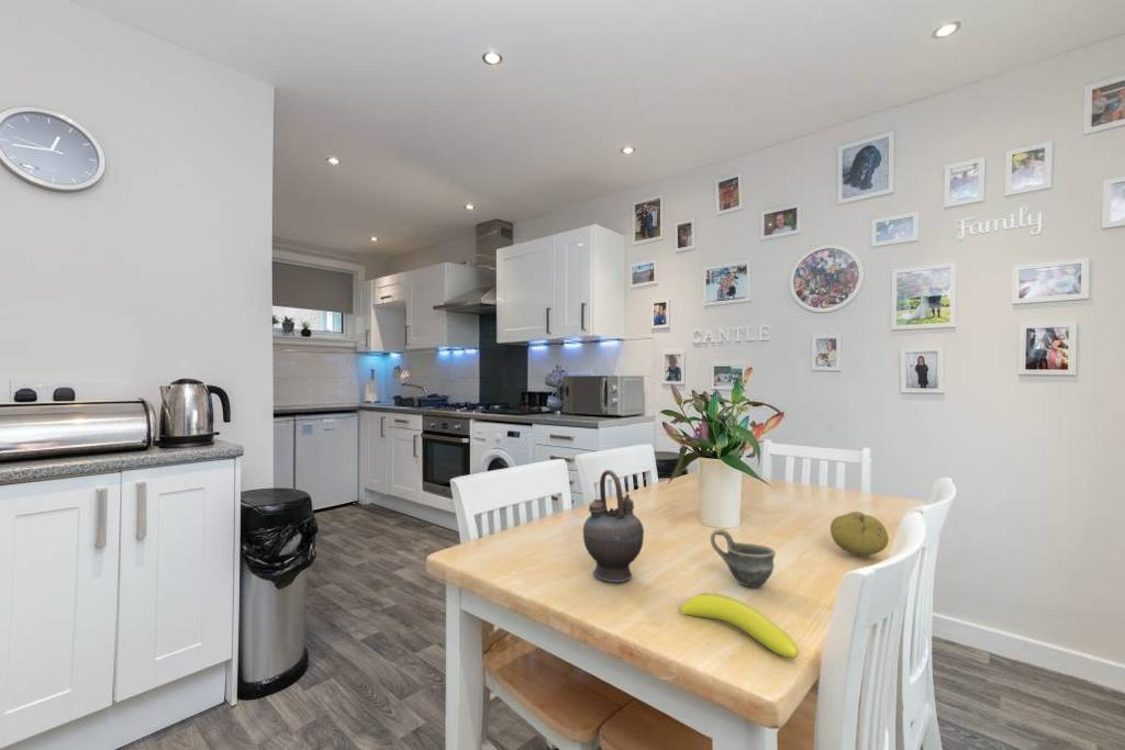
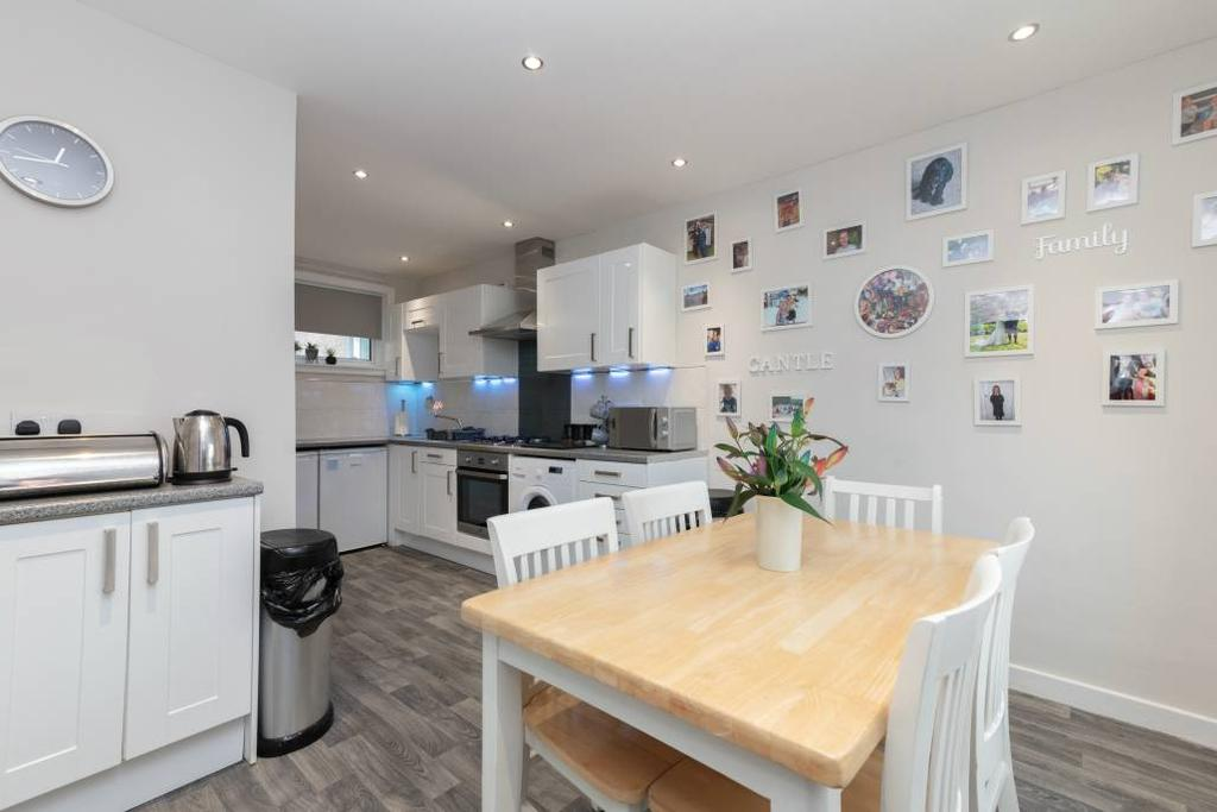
- cup [710,528,777,589]
- teapot [582,469,645,583]
- fruit [829,511,890,558]
- banana [678,592,800,659]
